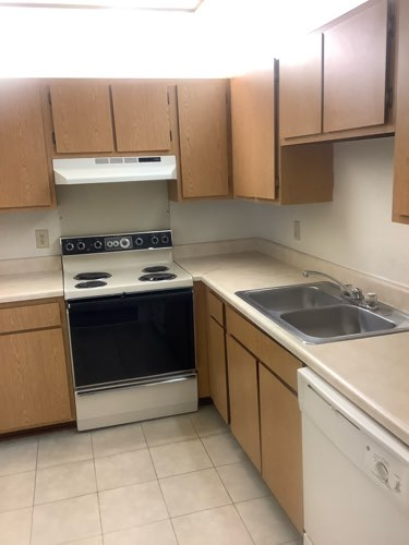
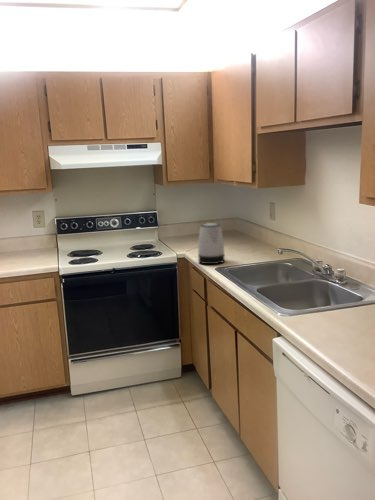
+ kettle [197,222,226,265]
